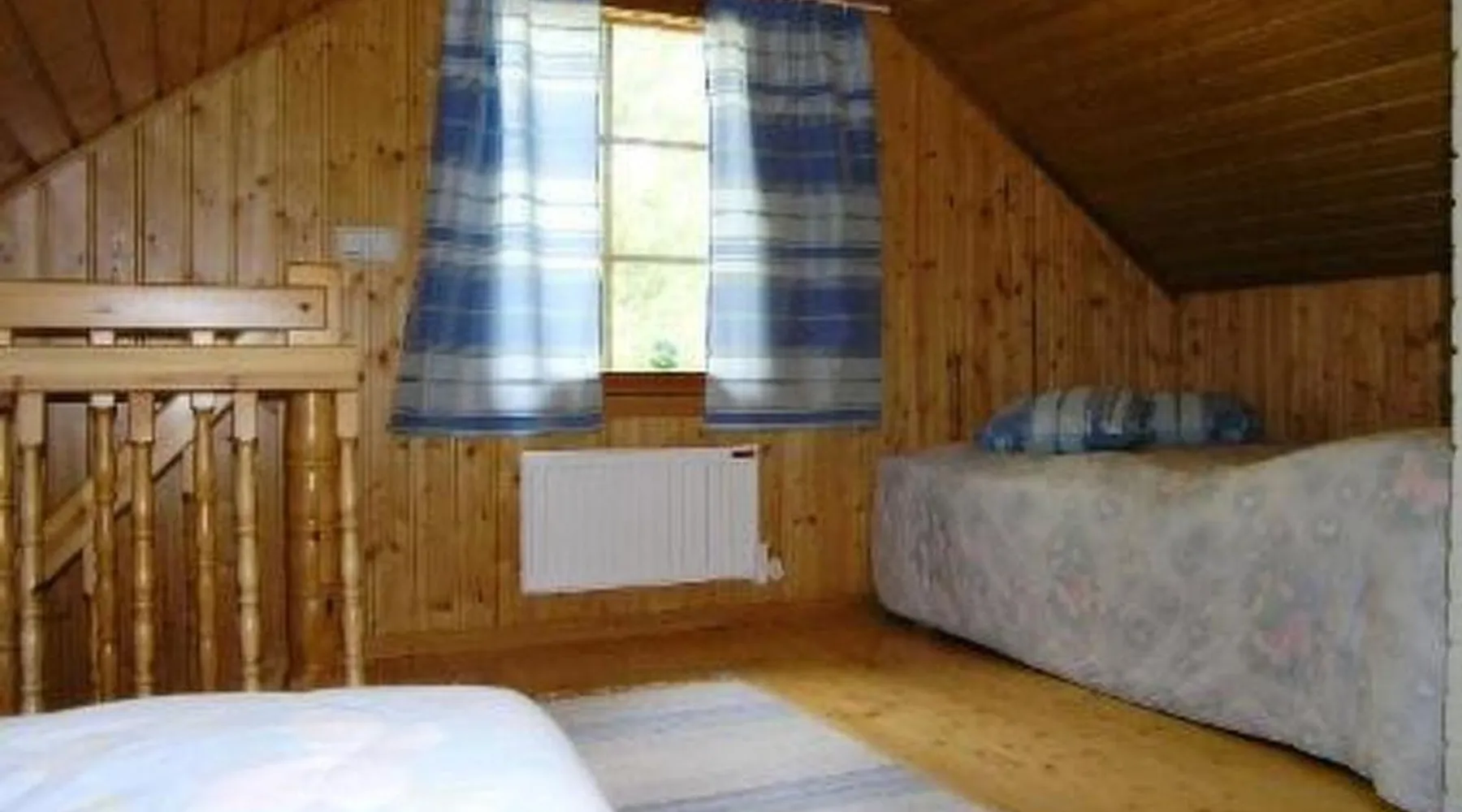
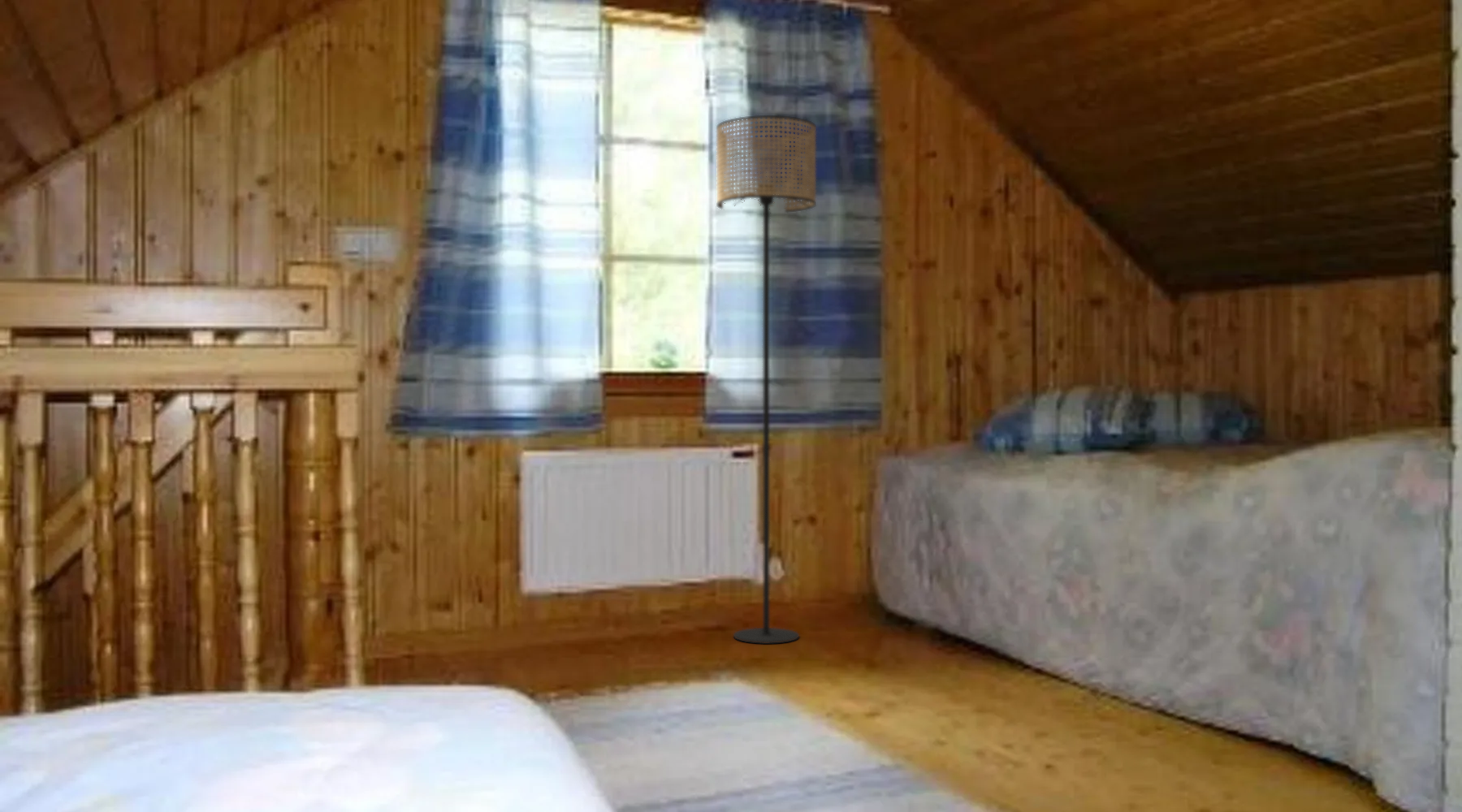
+ floor lamp [716,114,817,645]
